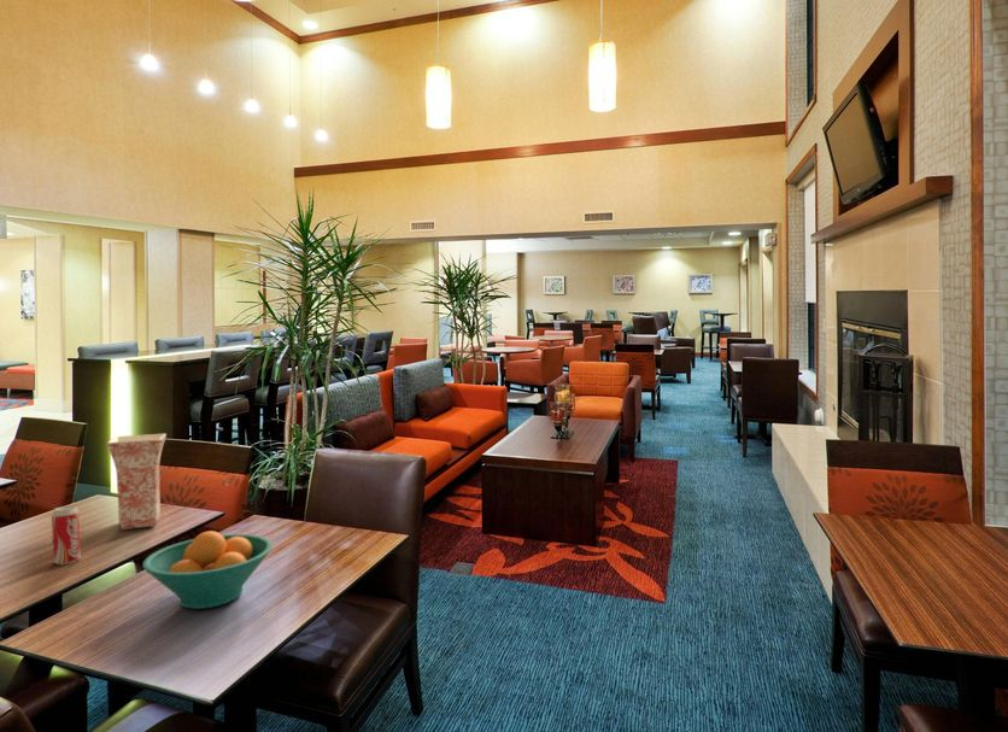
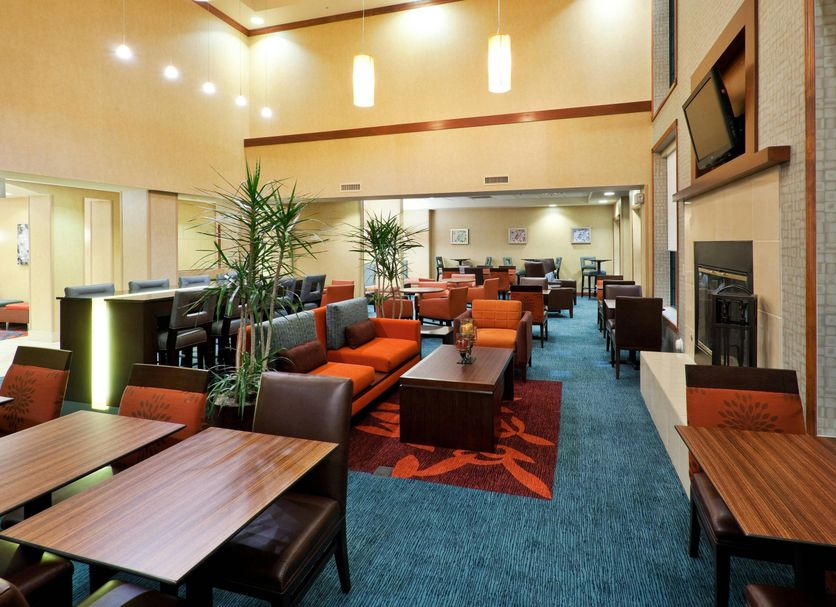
- beverage can [51,504,81,566]
- fruit bowl [141,529,274,610]
- vase [105,433,168,531]
